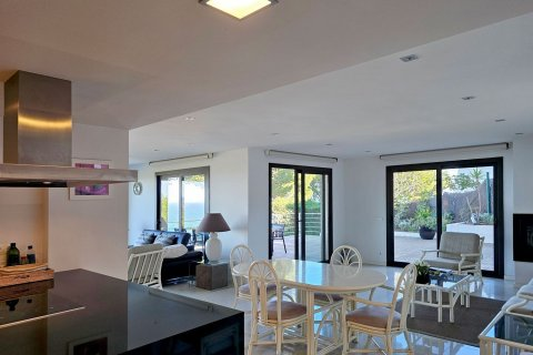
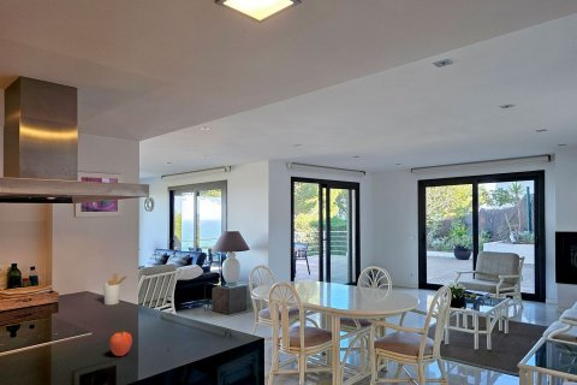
+ utensil holder [102,272,130,306]
+ apple [108,328,133,357]
